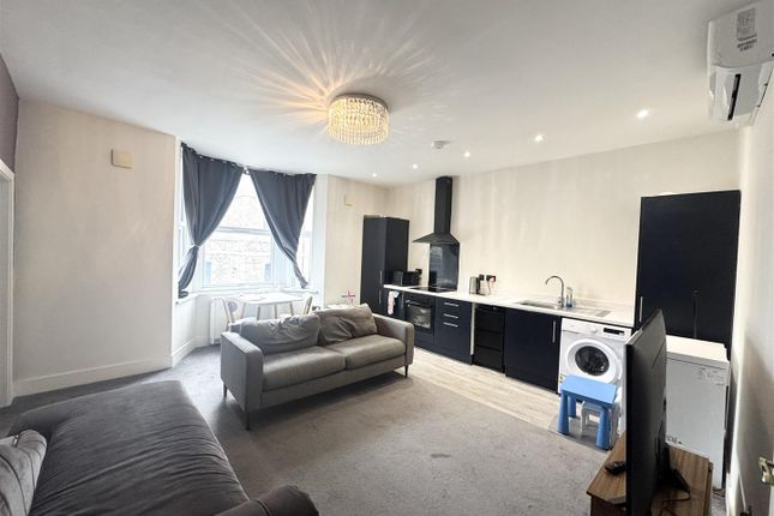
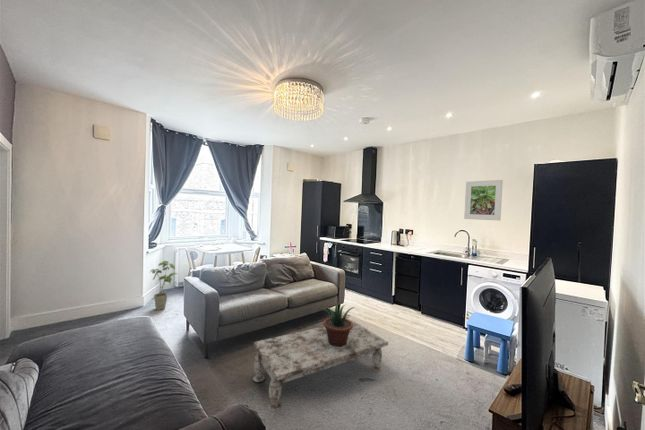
+ coffee table [252,319,389,413]
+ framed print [463,179,504,222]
+ house plant [148,260,178,311]
+ potted plant [317,302,356,347]
